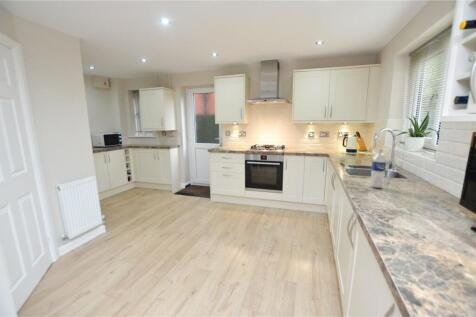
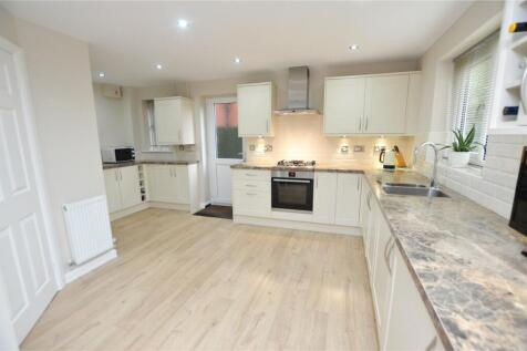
- water bottle [369,148,387,189]
